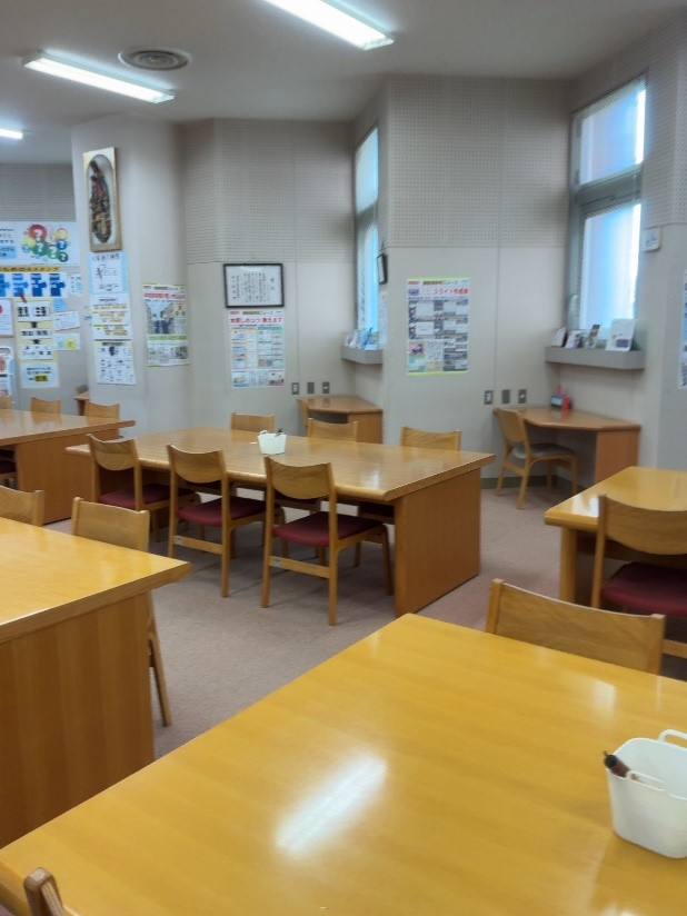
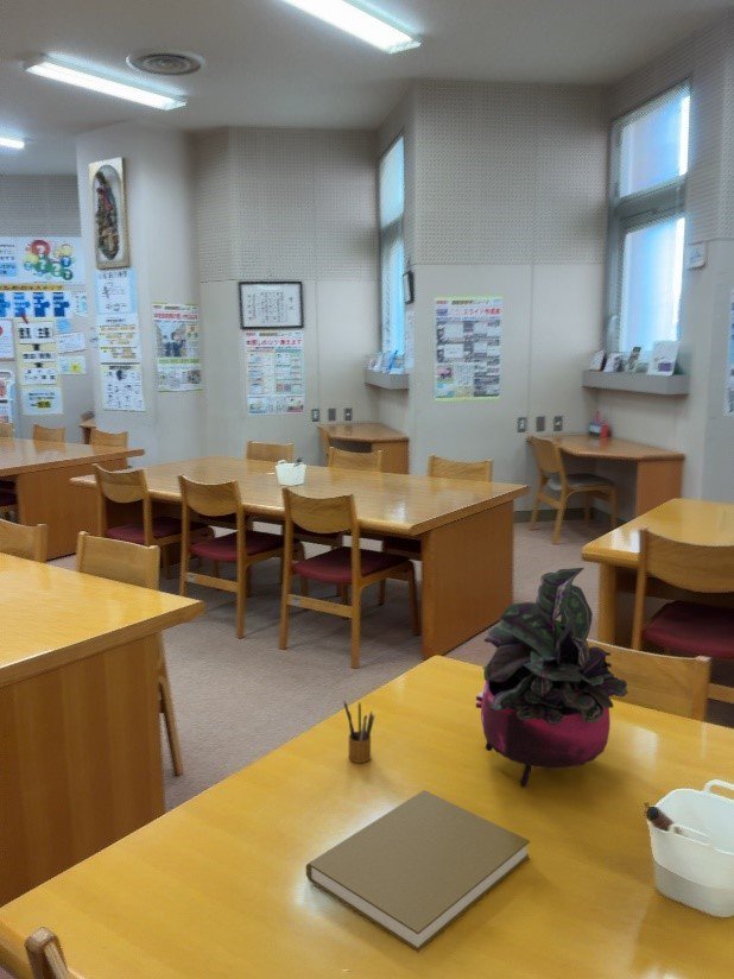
+ pencil box [343,700,377,764]
+ potted plant [475,567,629,789]
+ book [305,789,531,953]
